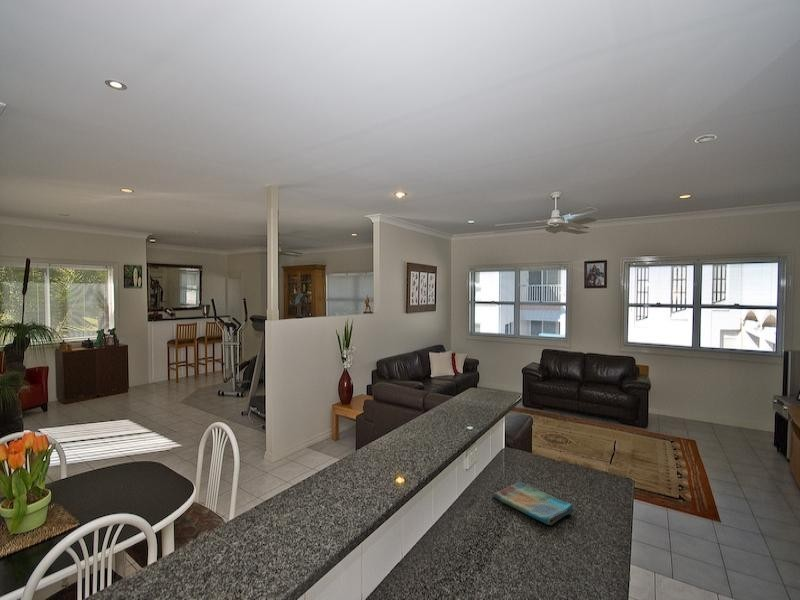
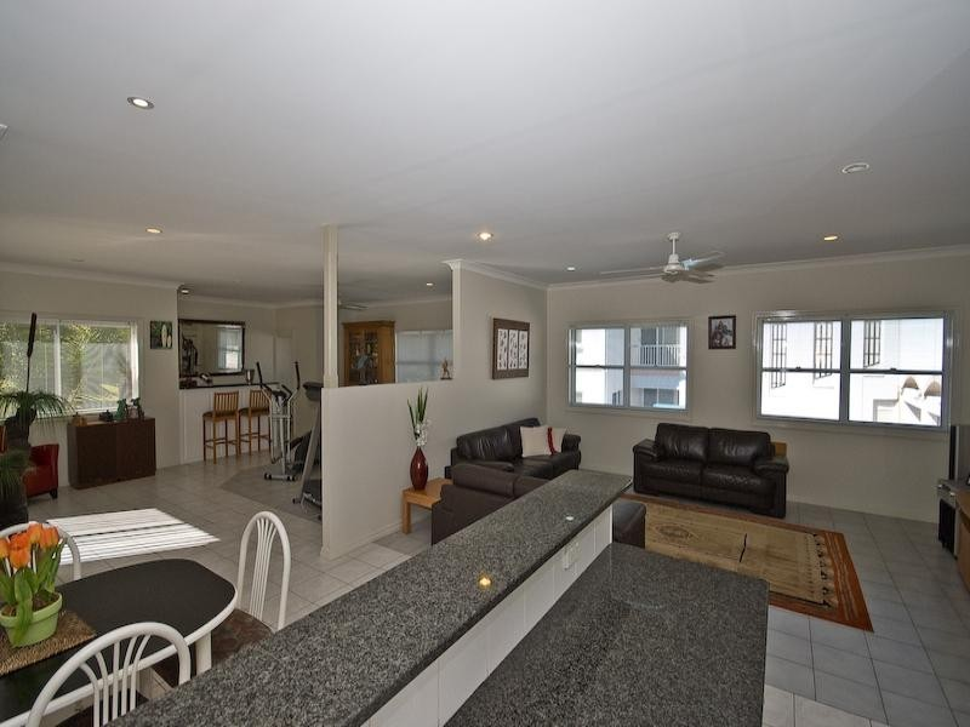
- dish towel [492,481,576,526]
